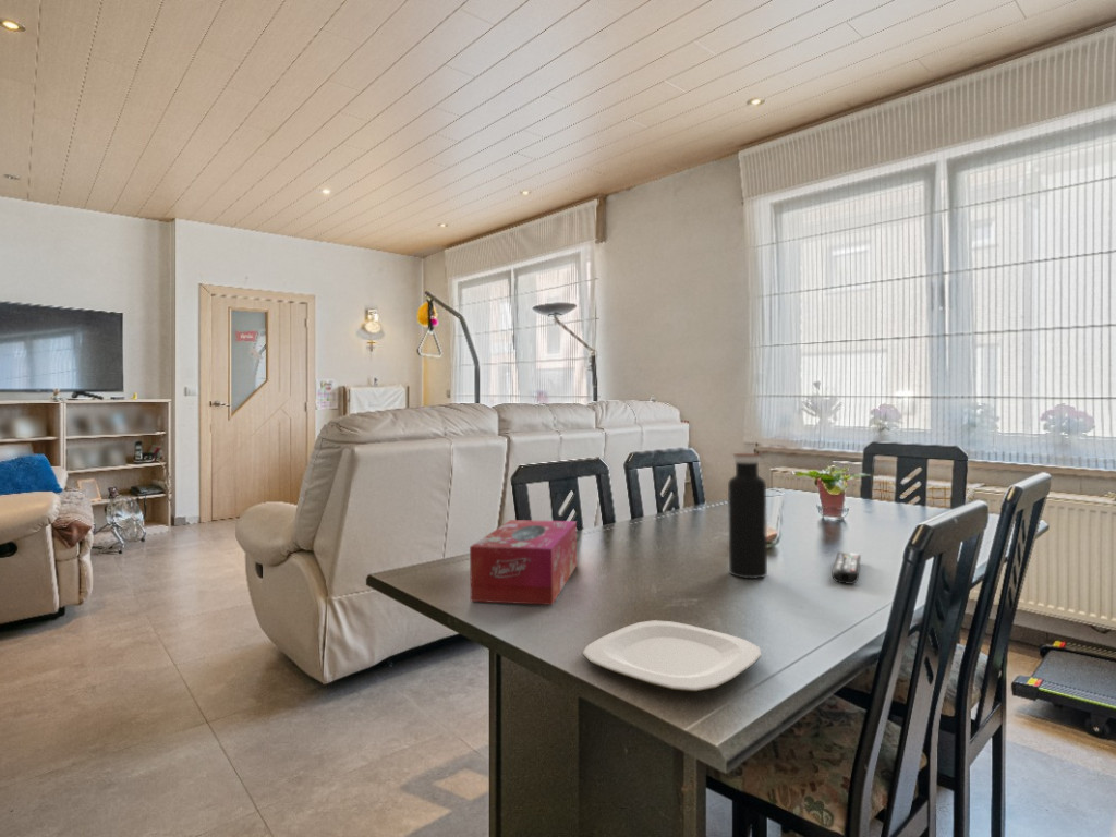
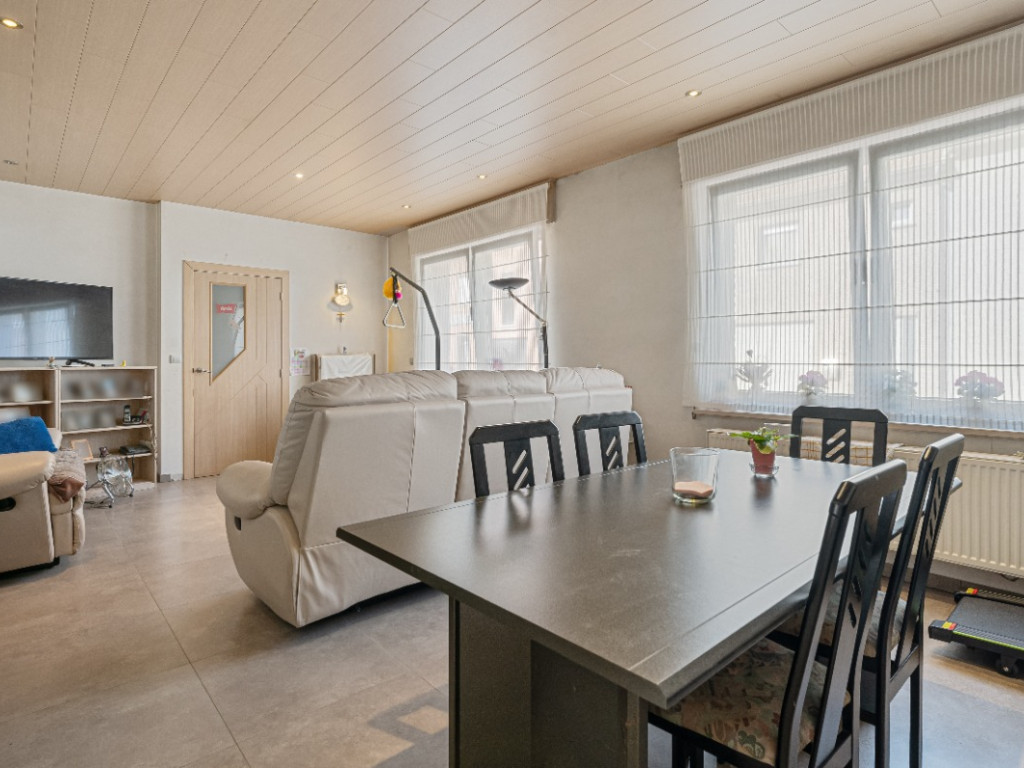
- tissue box [469,519,578,606]
- water bottle [727,452,768,580]
- remote control [830,551,862,585]
- plate [582,619,762,693]
